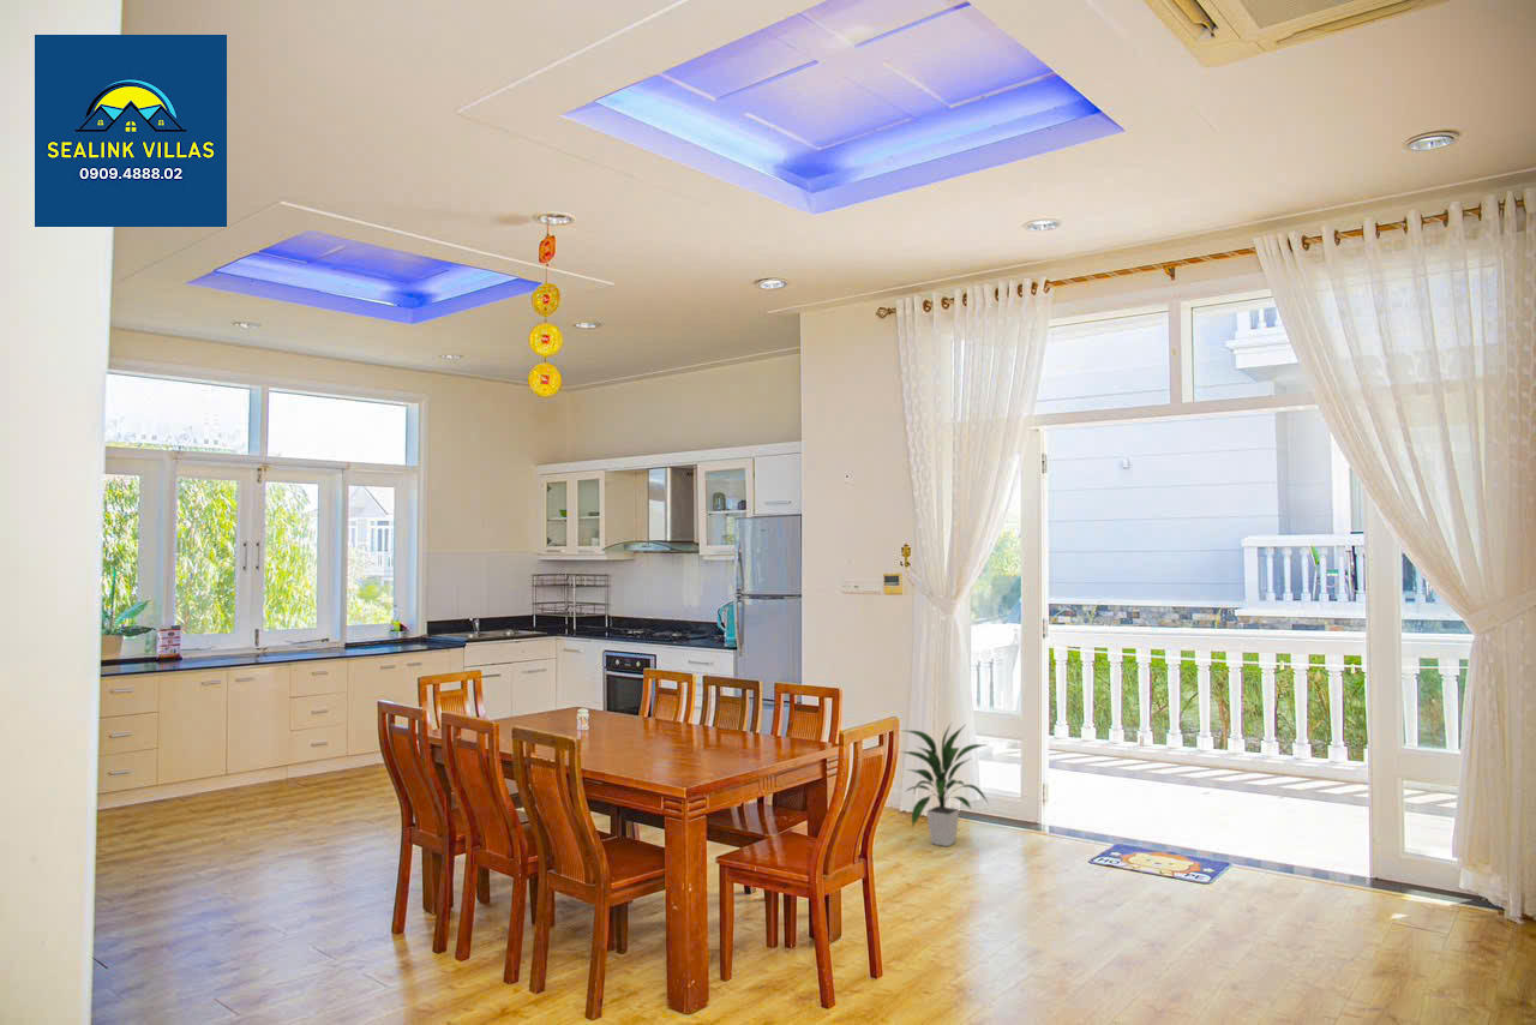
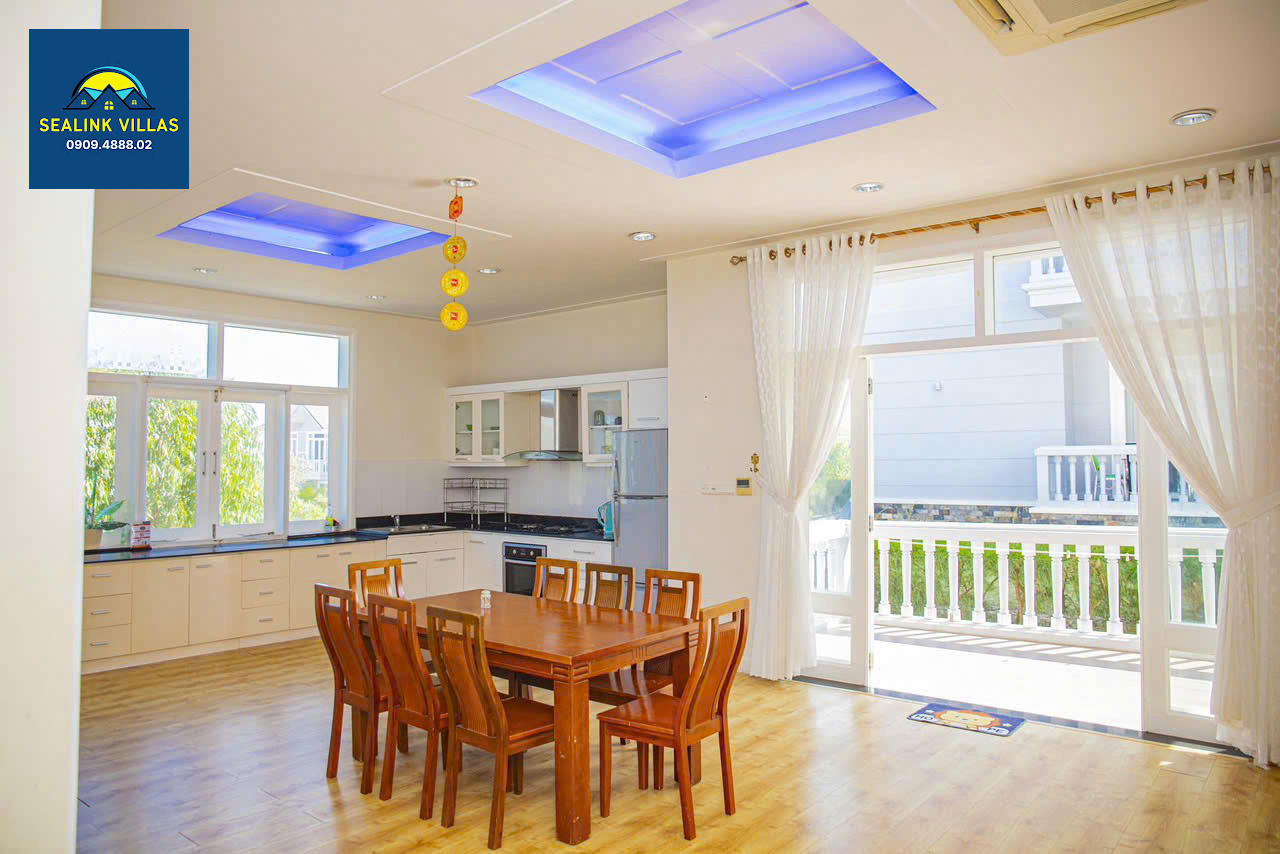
- indoor plant [898,723,990,847]
